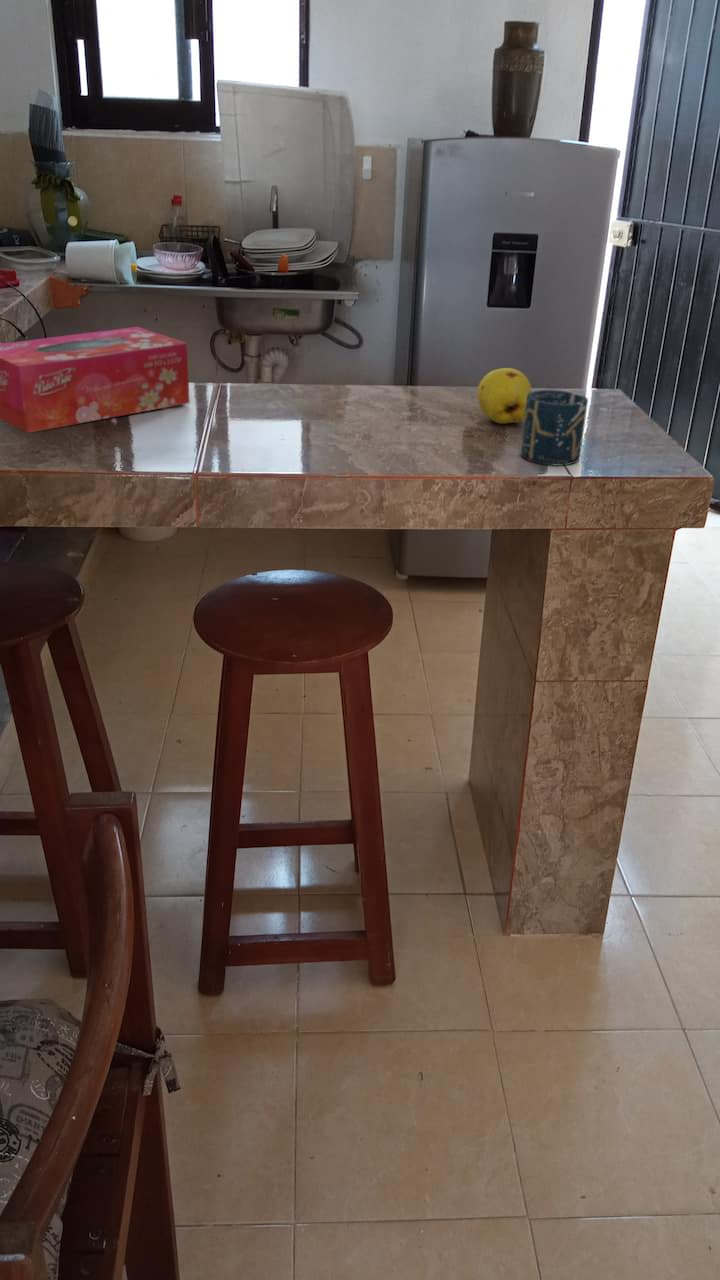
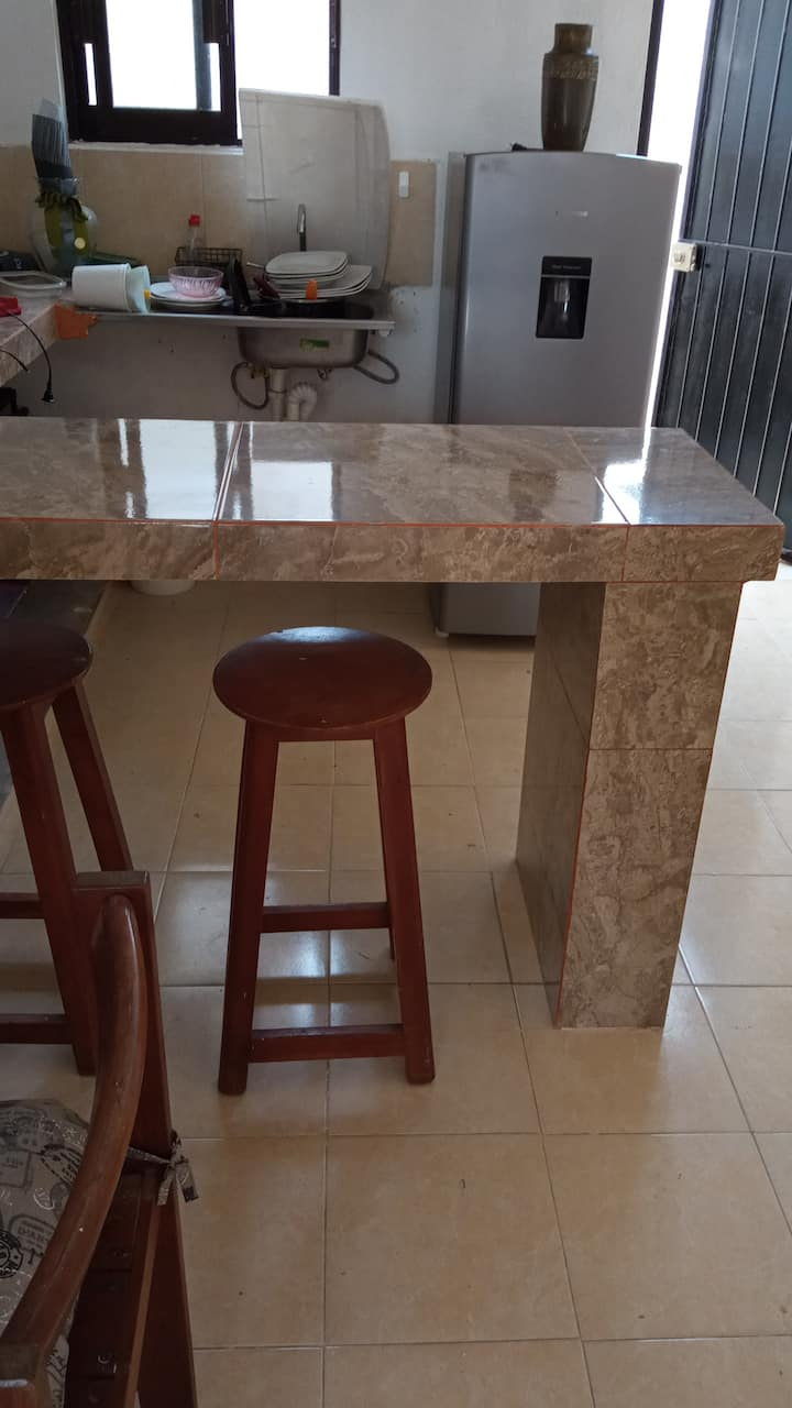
- cup [519,389,589,467]
- fruit [477,367,533,425]
- tissue box [0,326,191,434]
